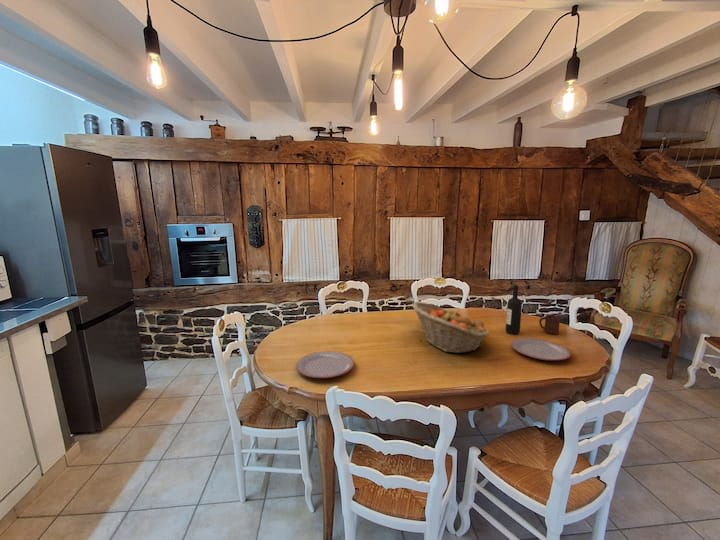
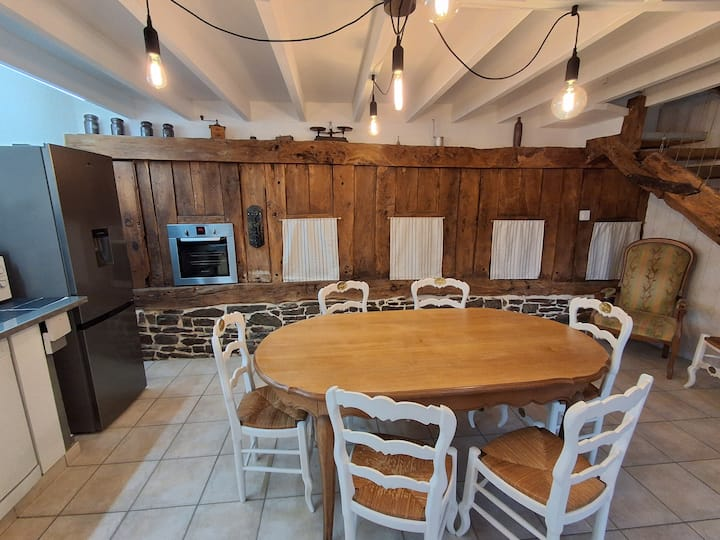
- wine bottle [505,284,523,335]
- cup [538,314,561,335]
- plate [510,337,572,361]
- plate [295,350,355,379]
- fruit basket [411,301,491,354]
